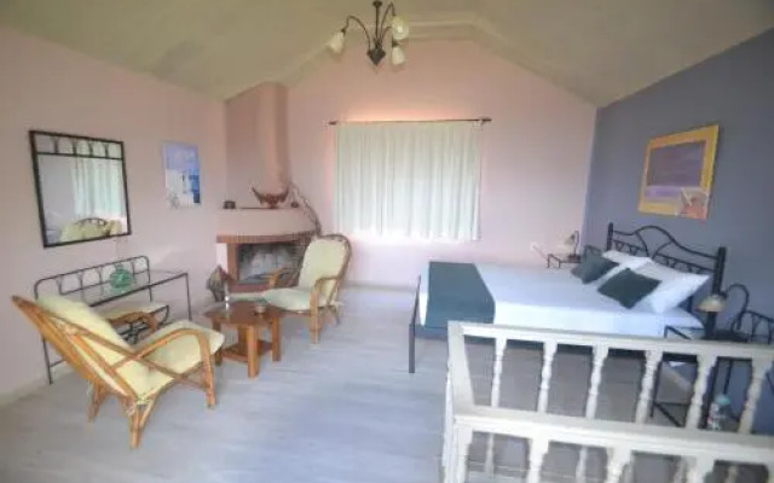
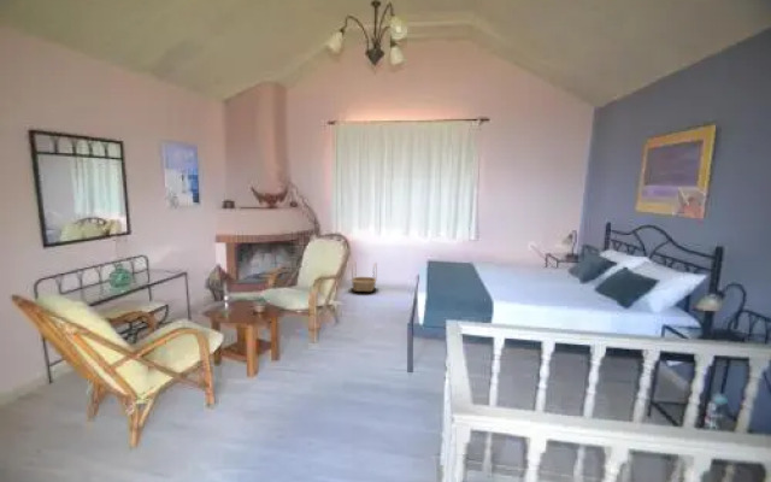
+ basket [351,260,378,293]
